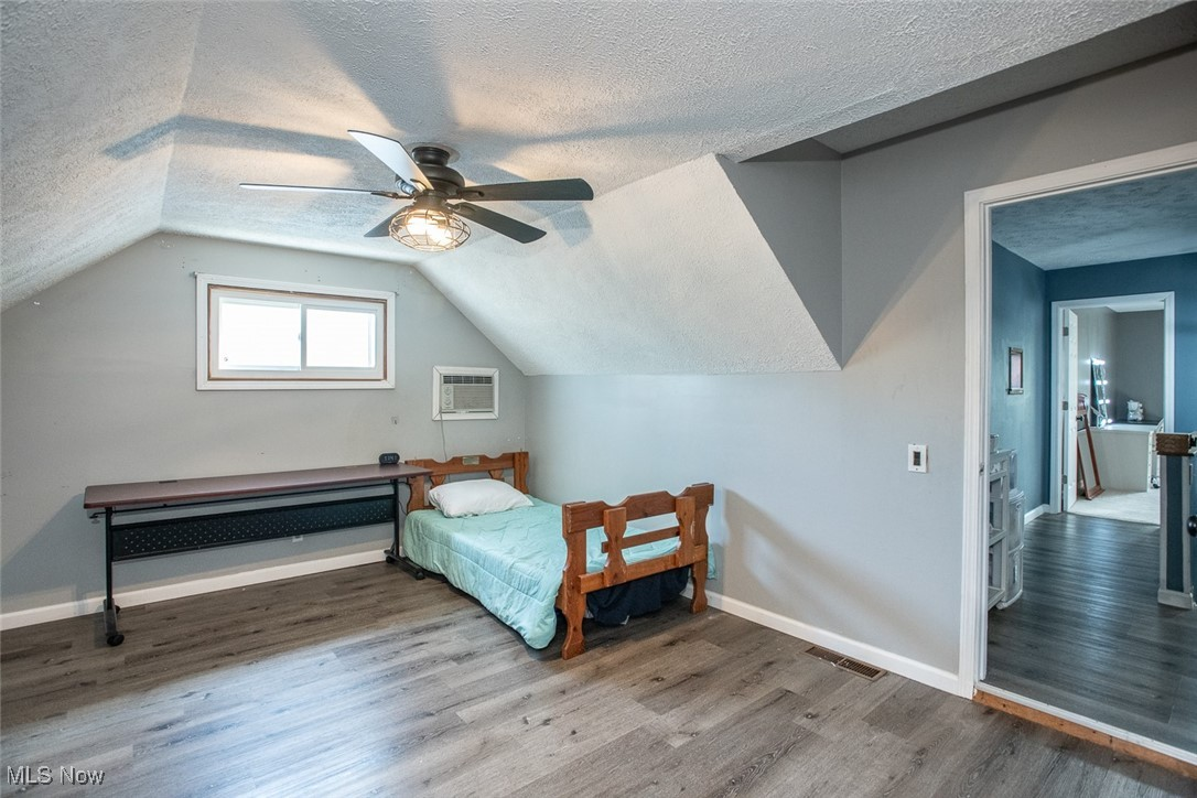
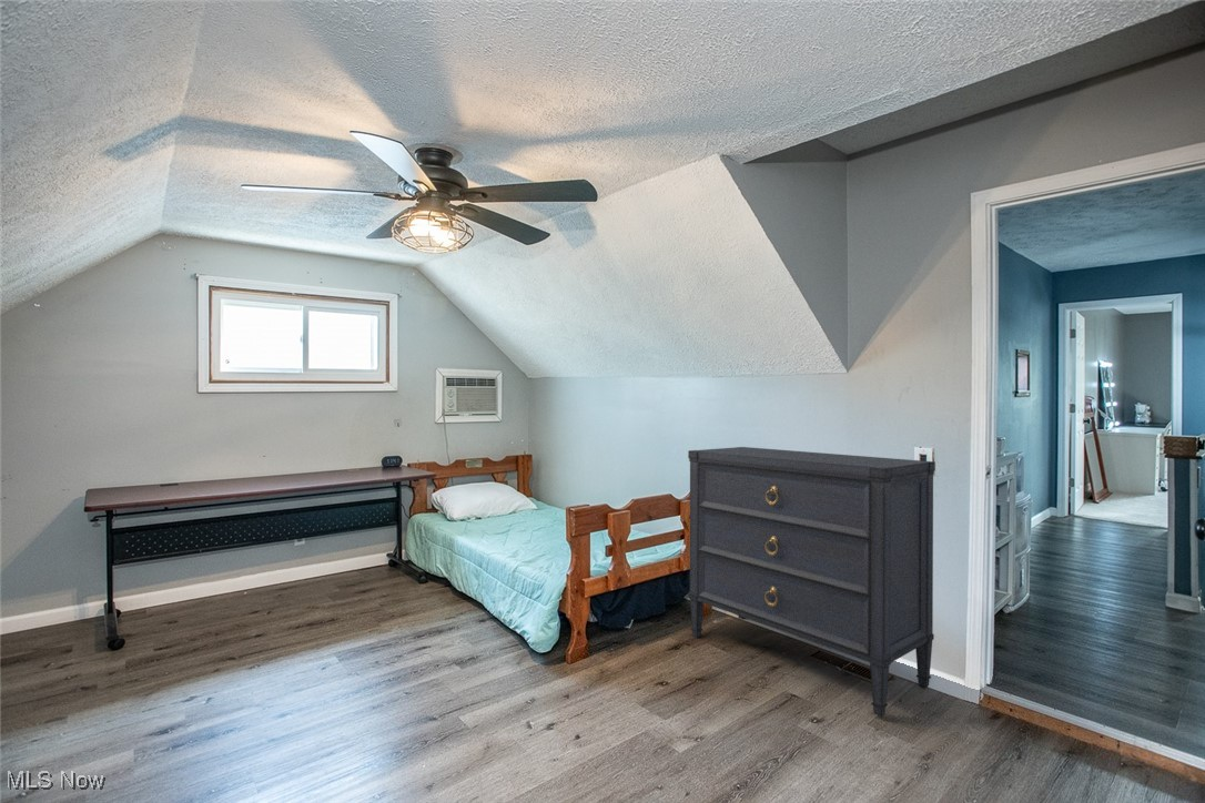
+ dresser [687,446,936,718]
